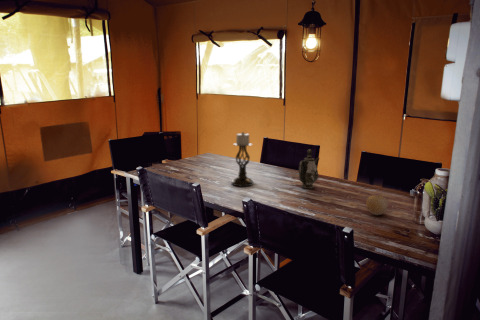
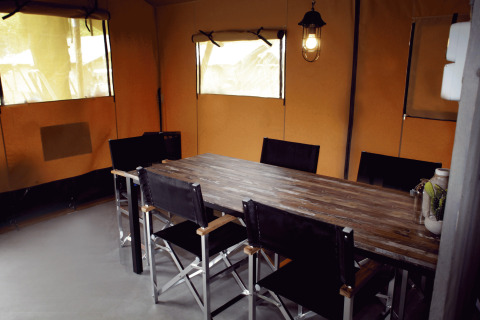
- teapot [298,148,320,190]
- candle holder [231,131,254,187]
- fruit [365,194,389,216]
